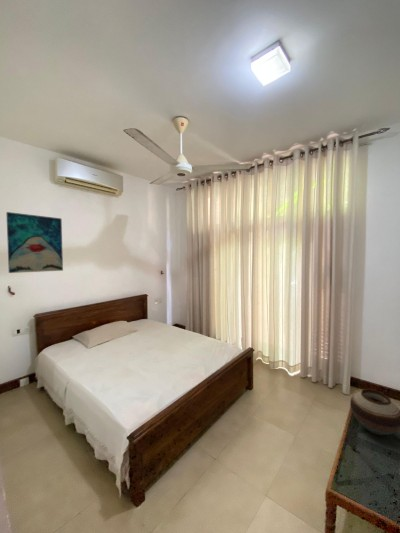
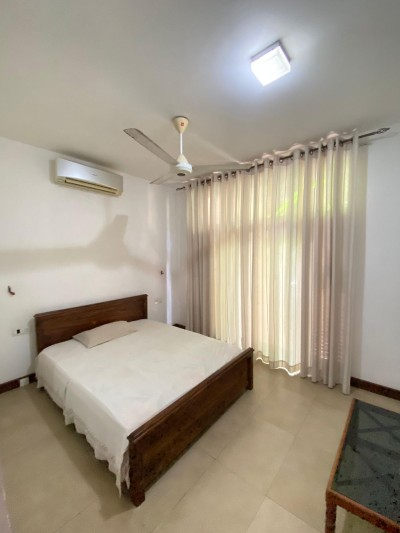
- wall art [5,211,64,274]
- vase [349,388,400,436]
